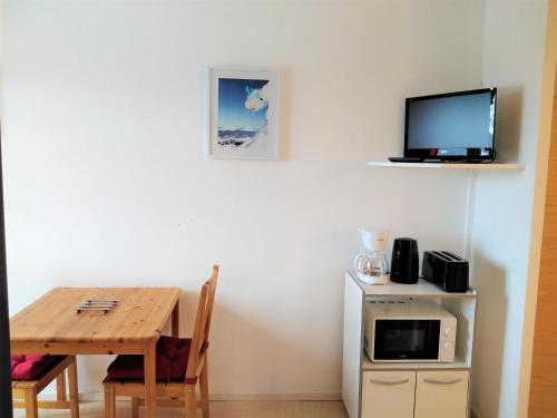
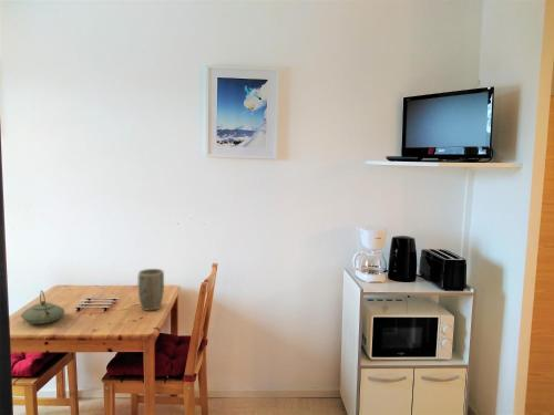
+ plant pot [136,268,165,312]
+ teapot [20,289,65,325]
